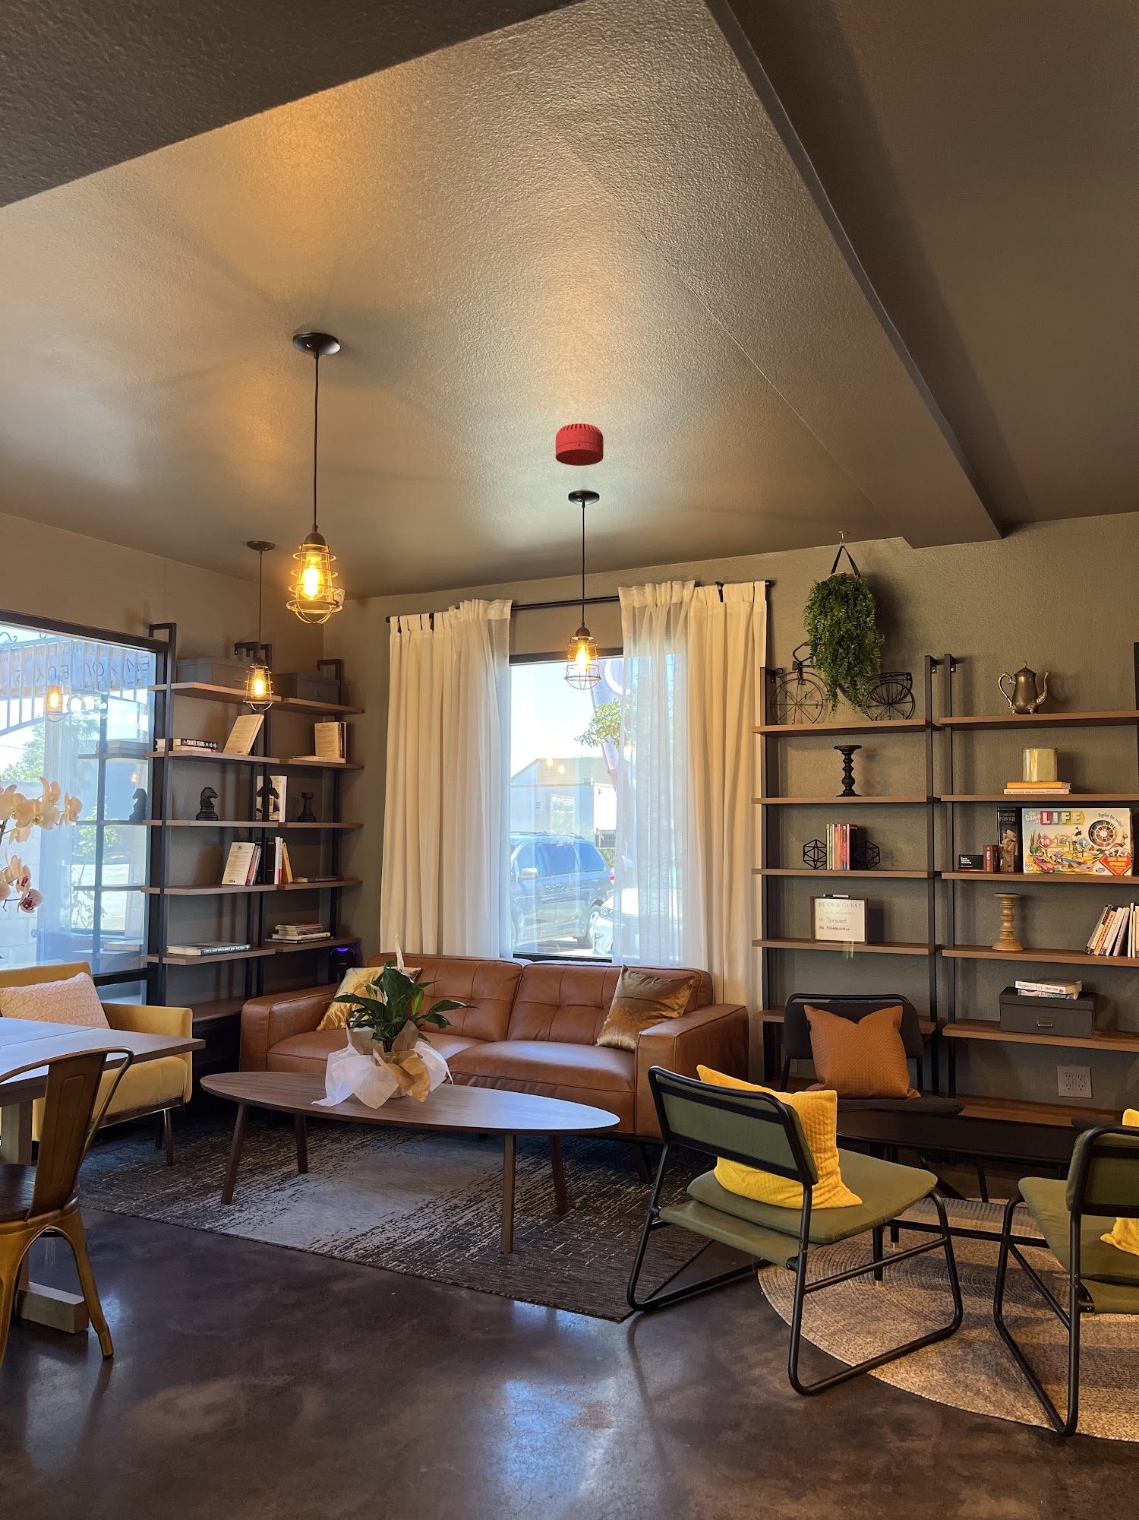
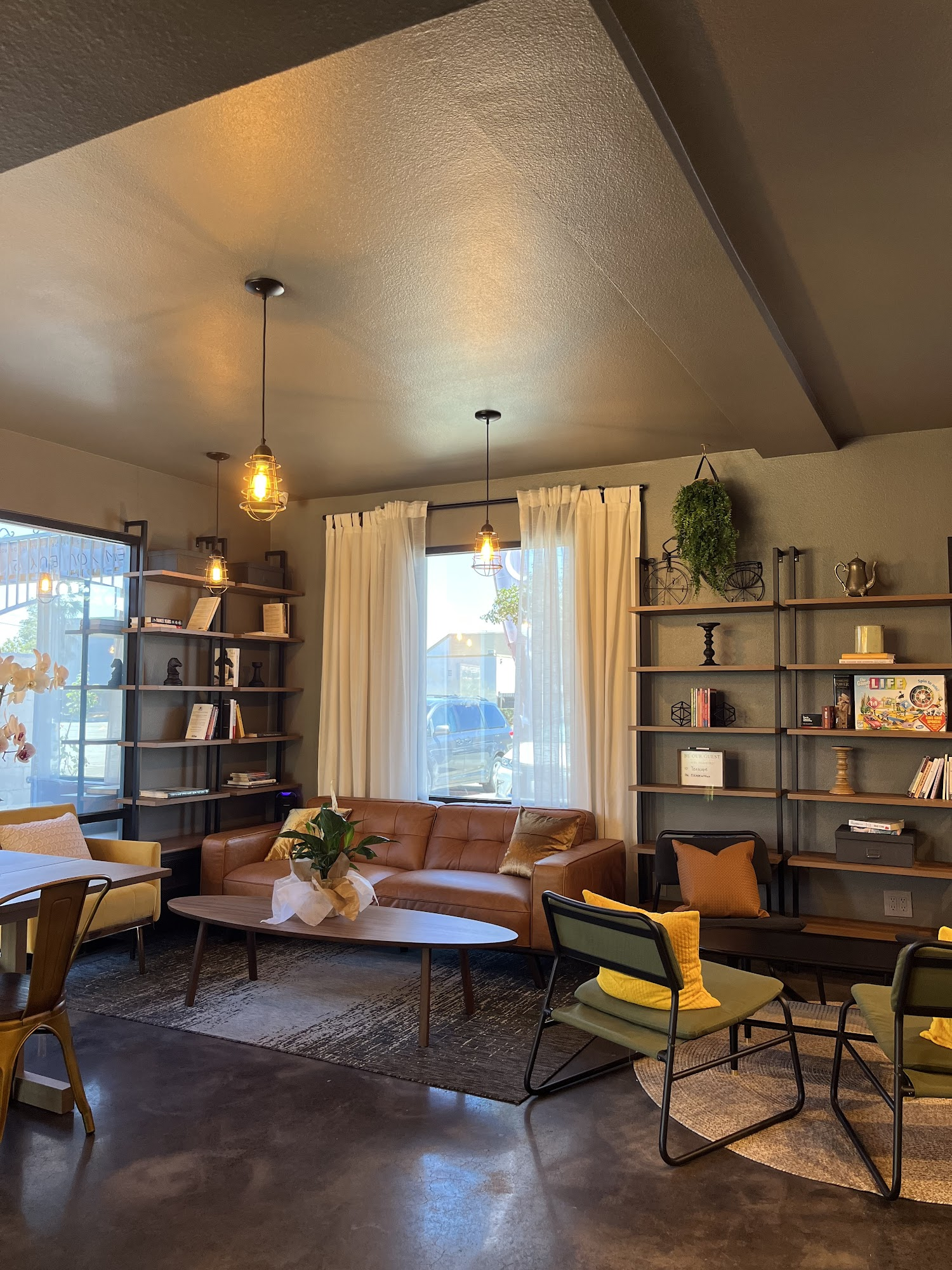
- smoke detector [555,422,604,467]
